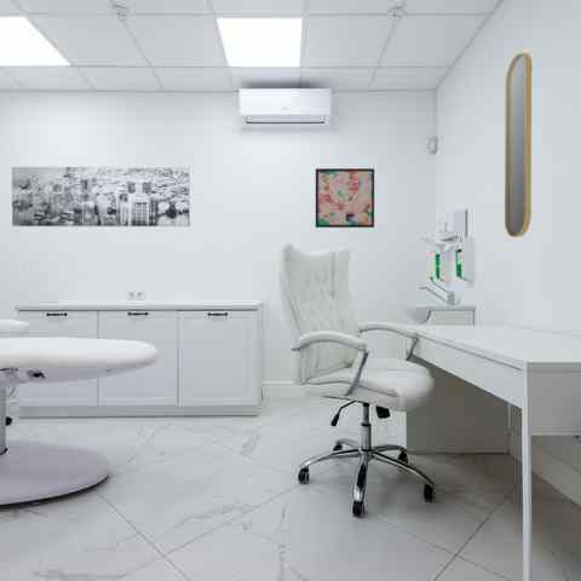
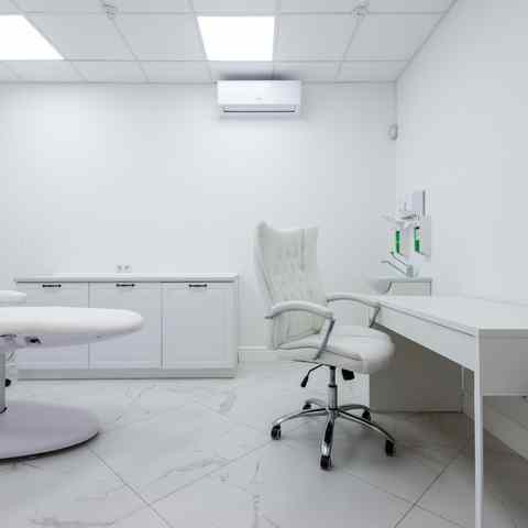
- home mirror [504,52,534,238]
- wall art [11,166,191,228]
- wall art [315,167,375,229]
